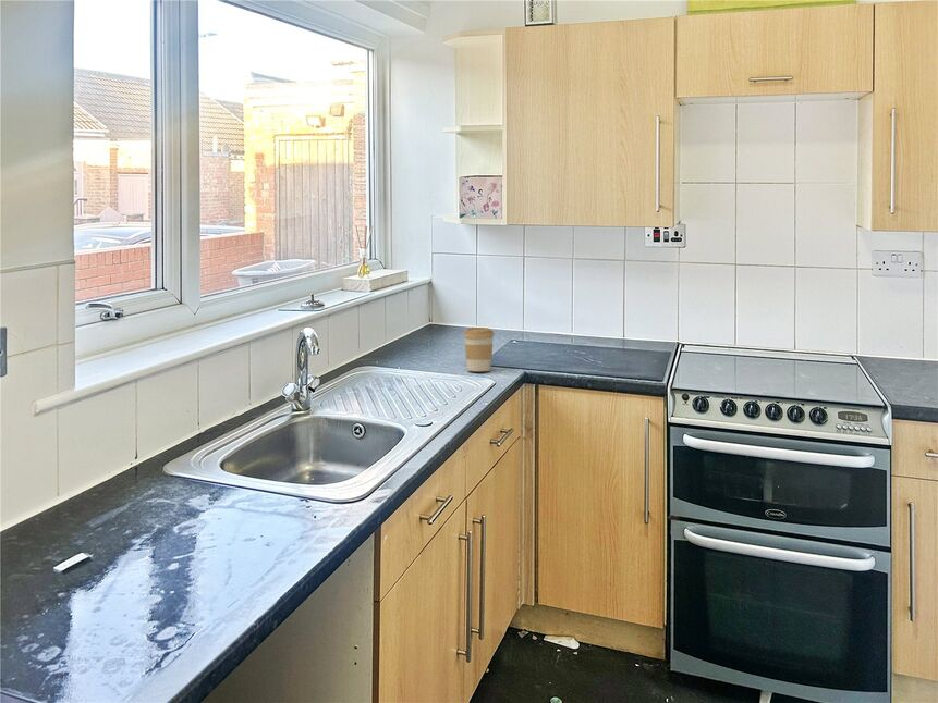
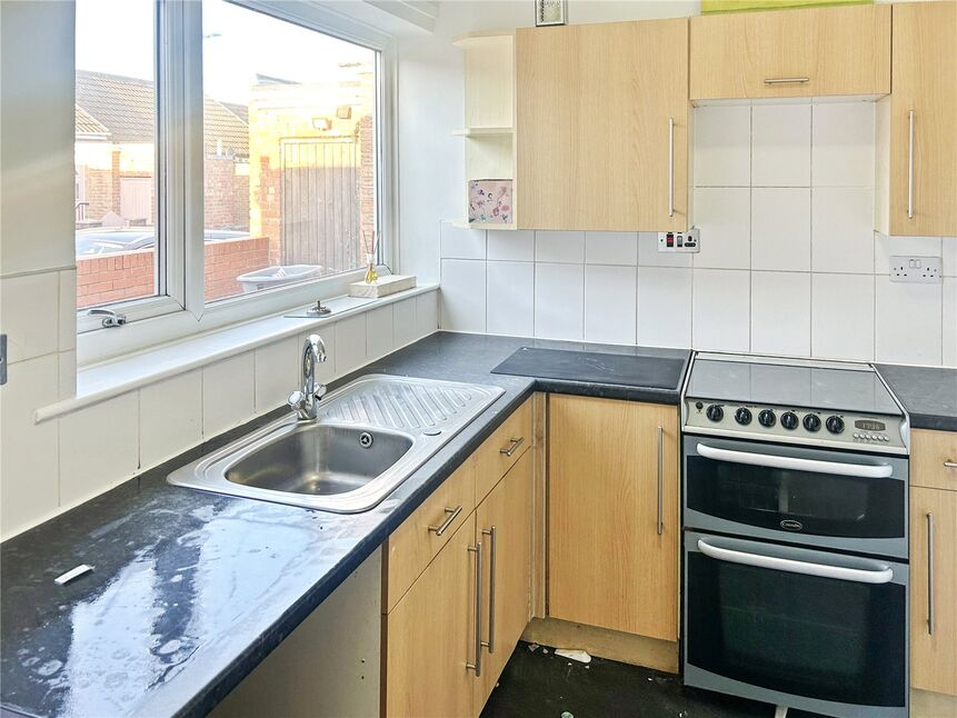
- coffee cup [463,326,496,372]
